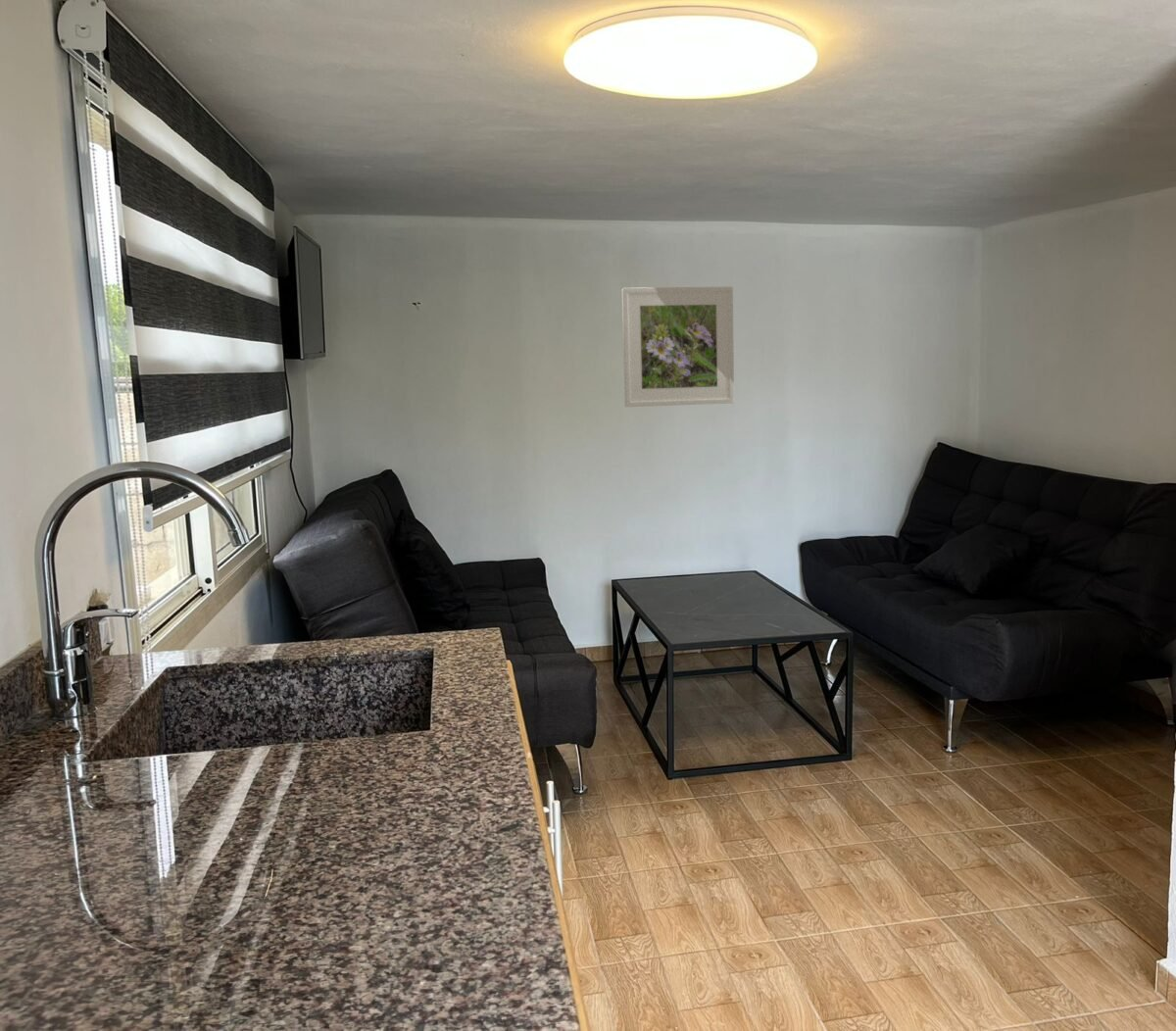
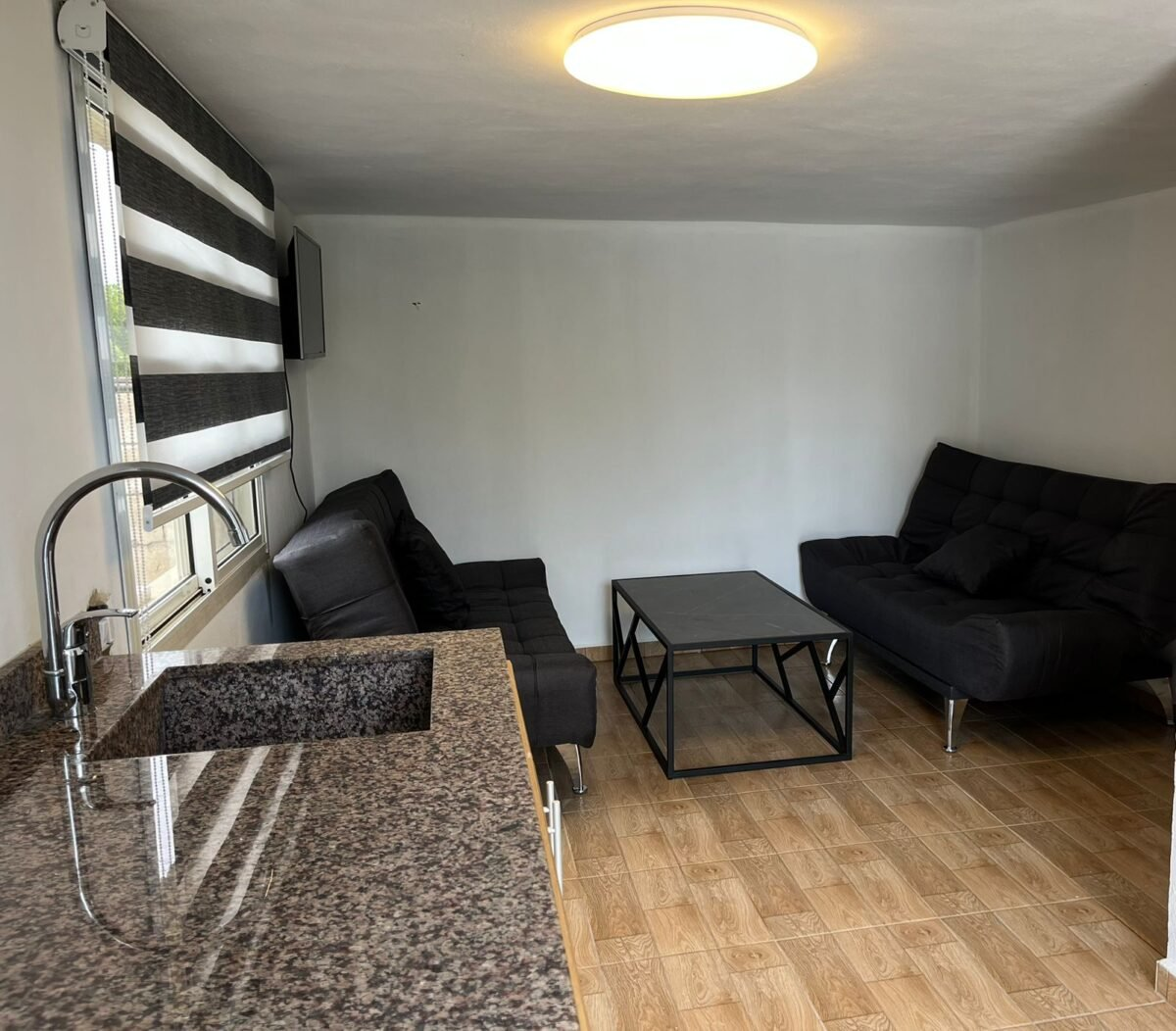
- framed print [621,286,735,408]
